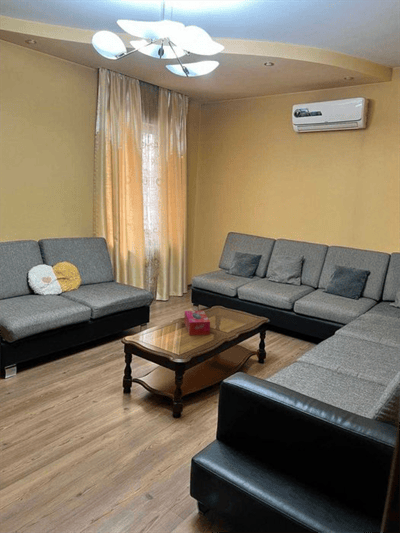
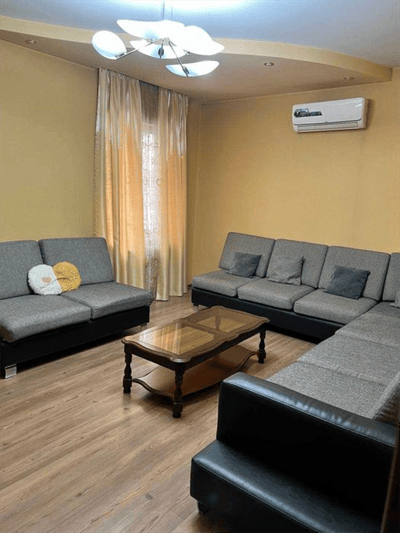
- tissue box [183,310,211,336]
